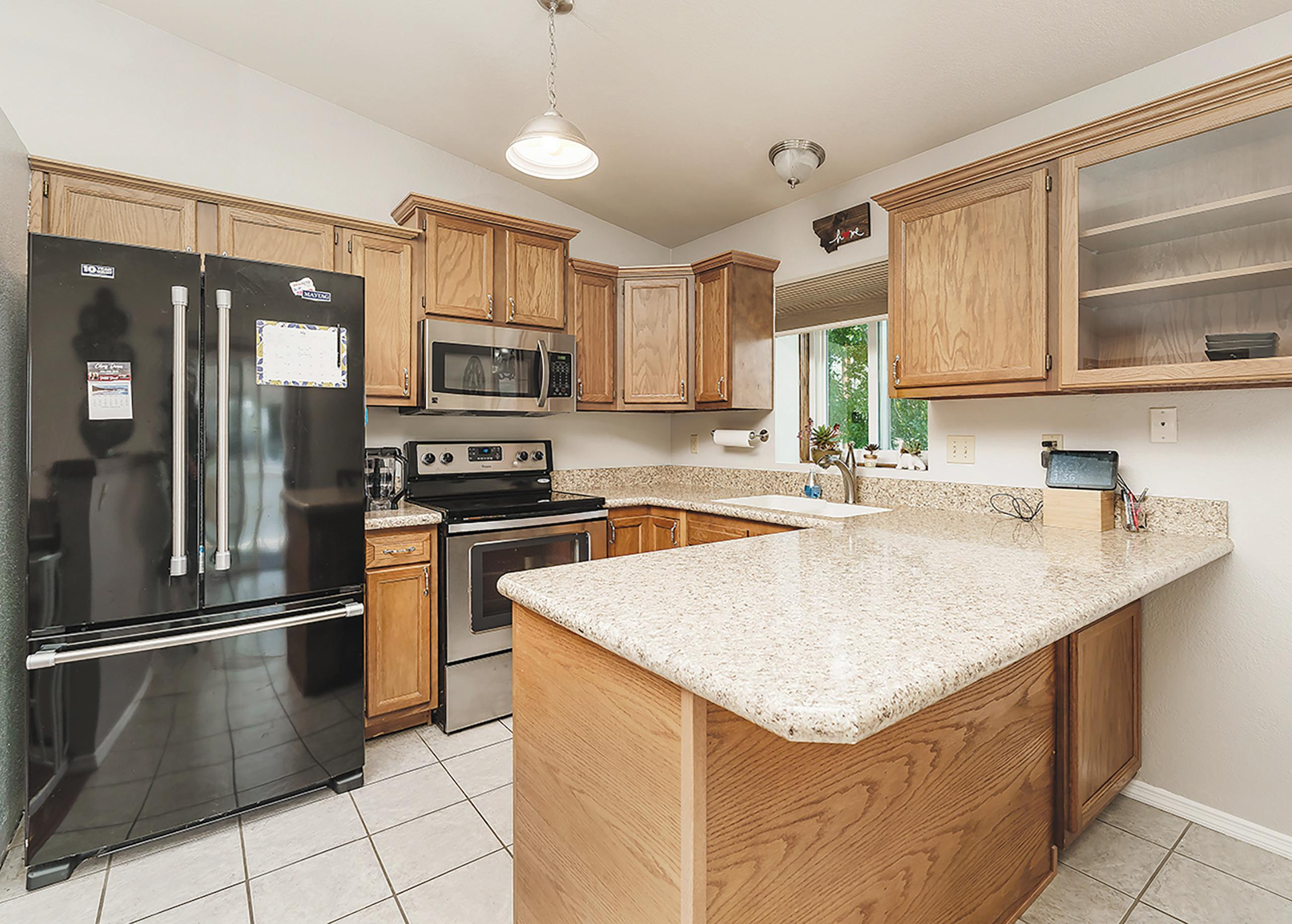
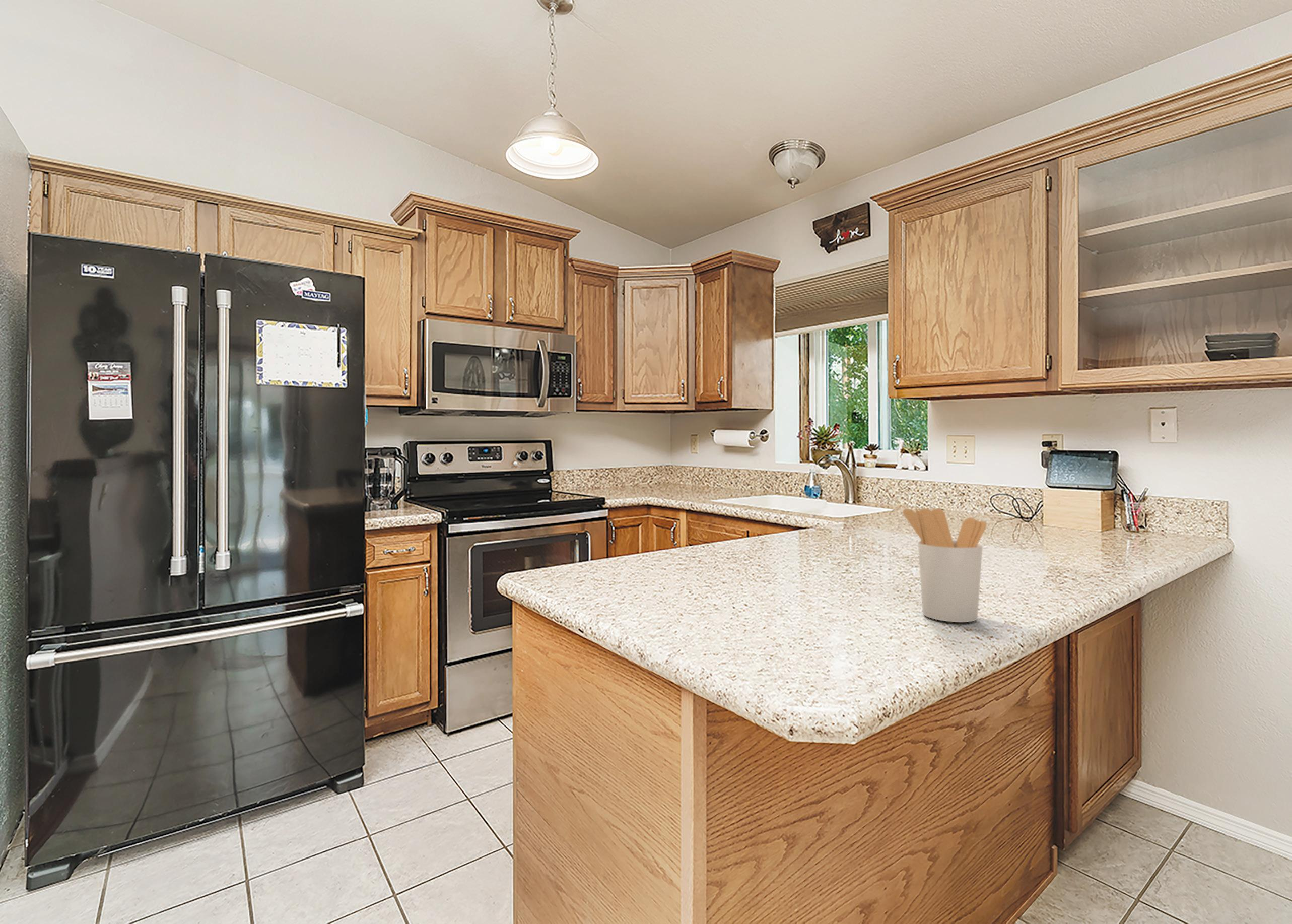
+ utensil holder [902,507,987,623]
